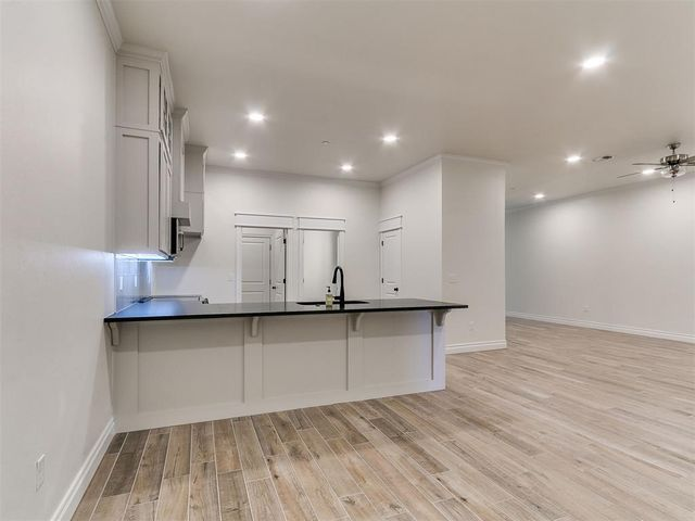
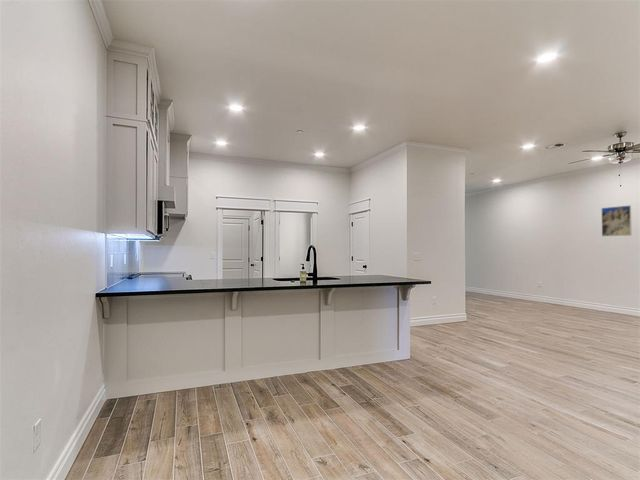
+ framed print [600,204,633,237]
